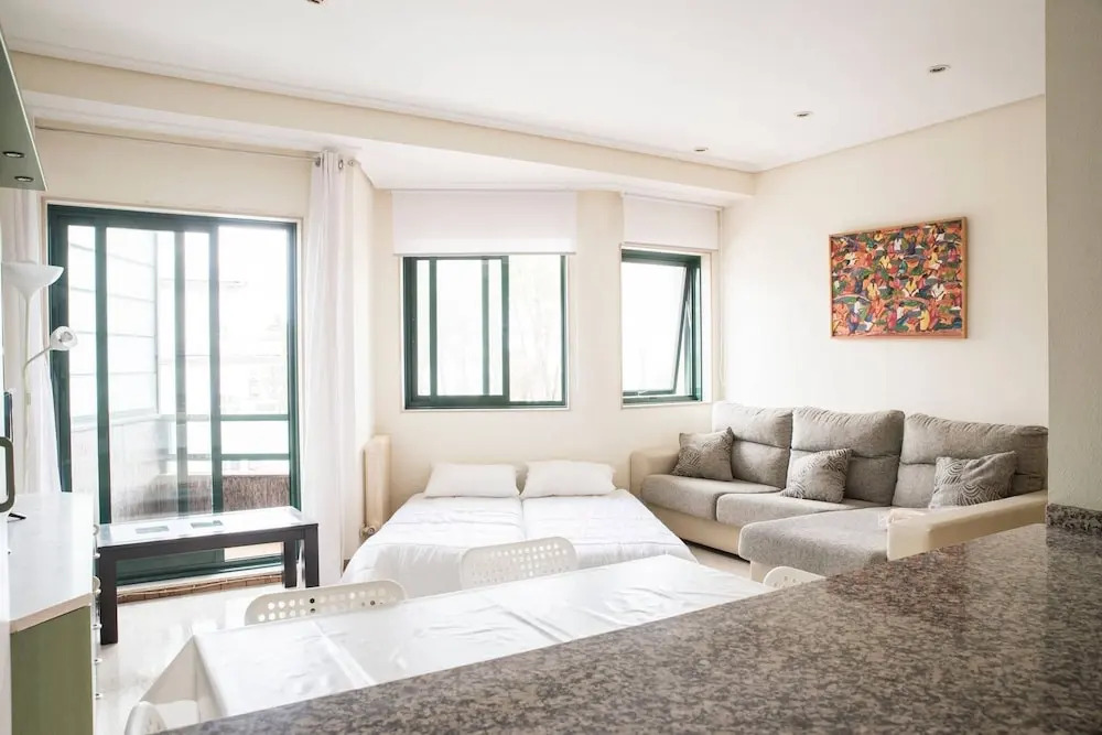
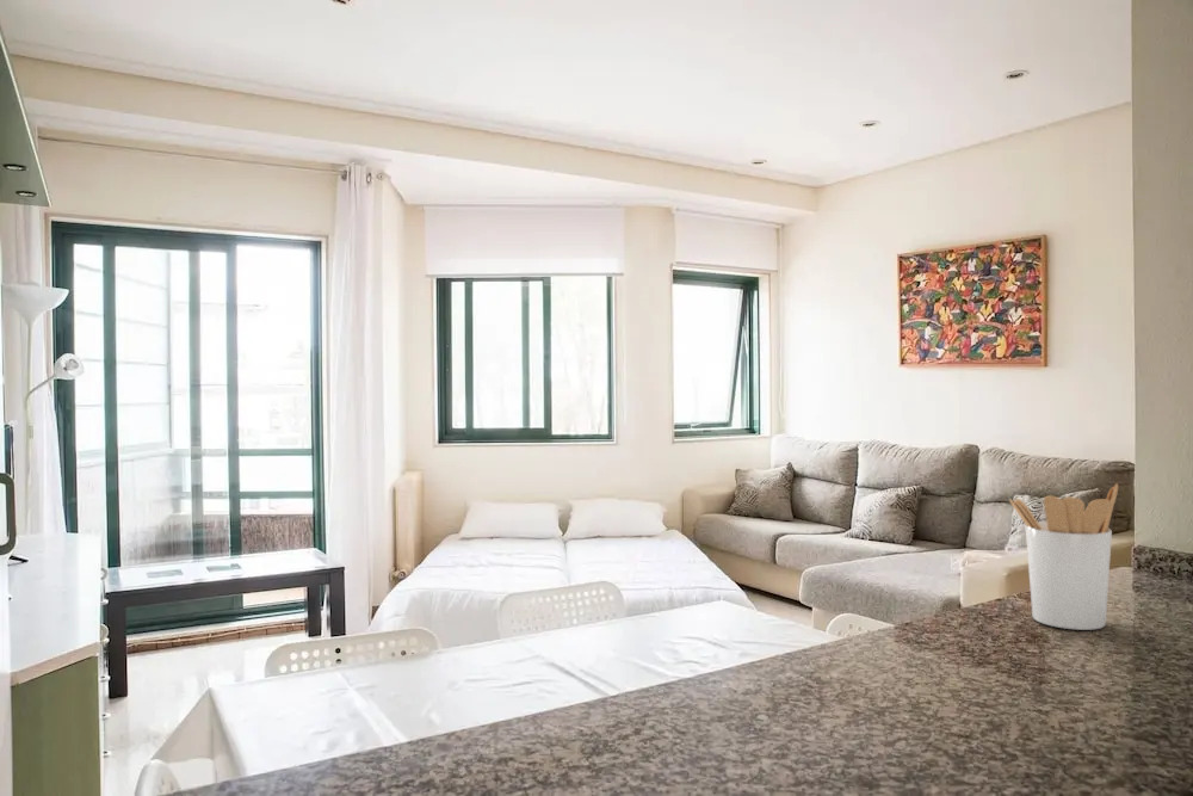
+ utensil holder [1008,482,1119,631]
